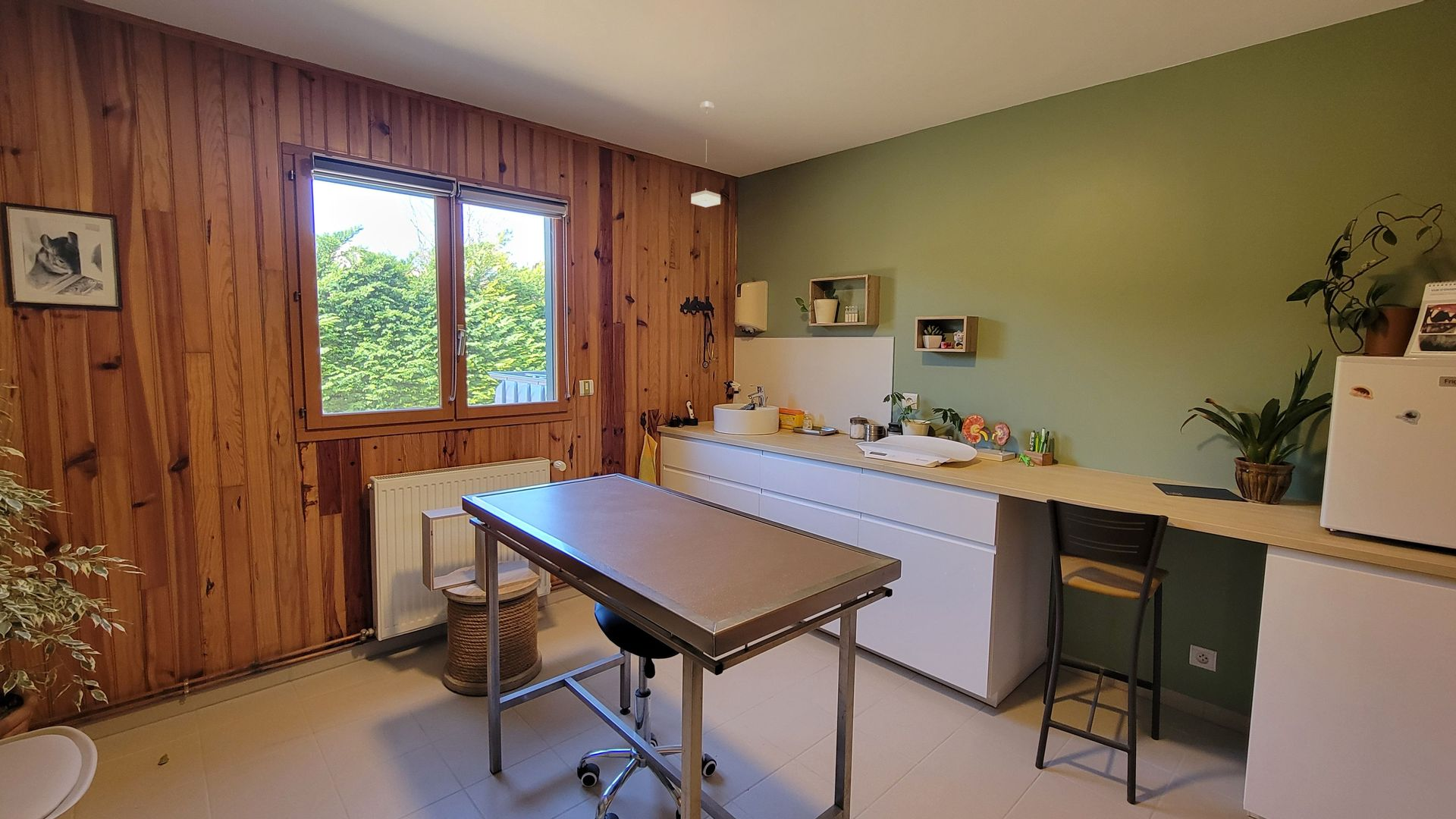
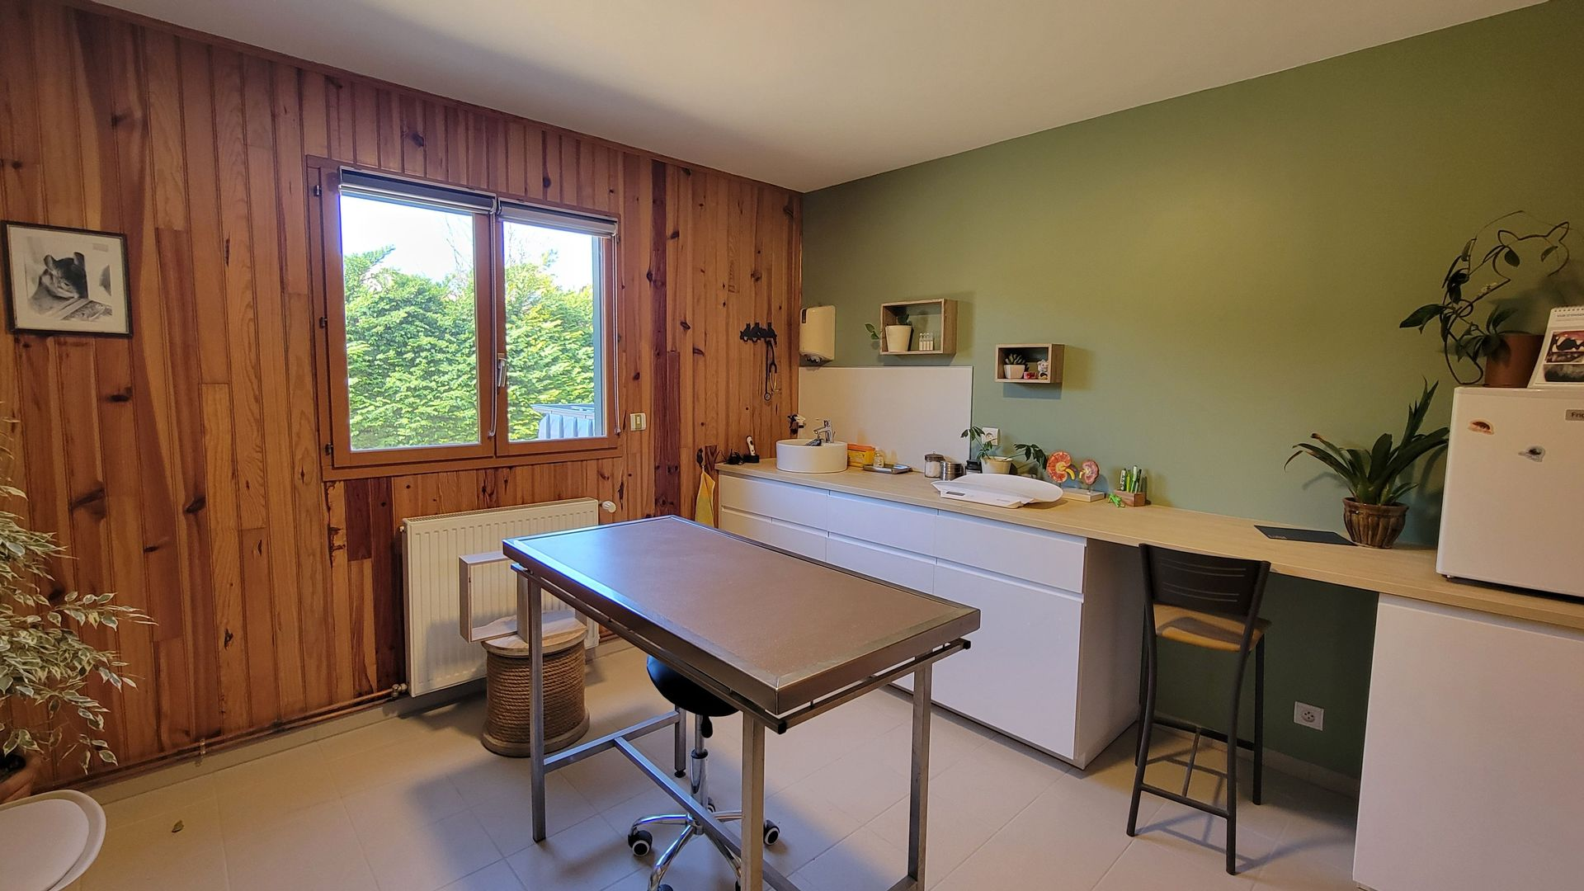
- pendant lamp [690,101,721,208]
